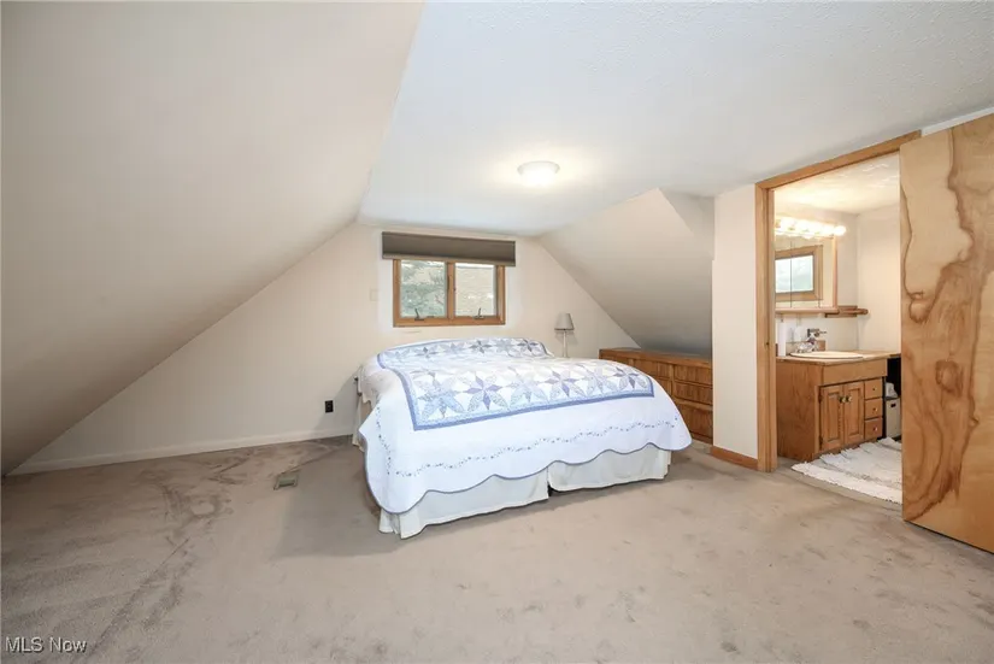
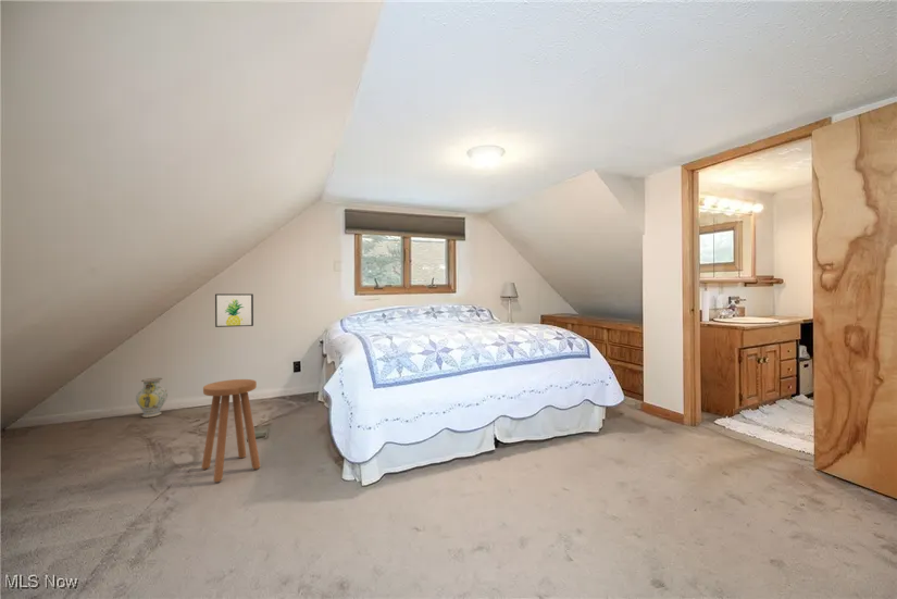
+ ceramic jug [135,377,169,419]
+ stool [201,378,261,483]
+ wall art [214,292,254,328]
